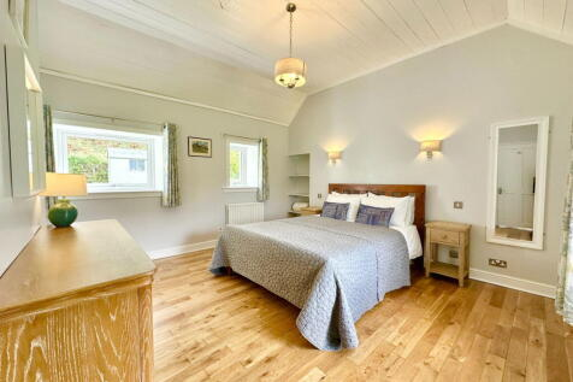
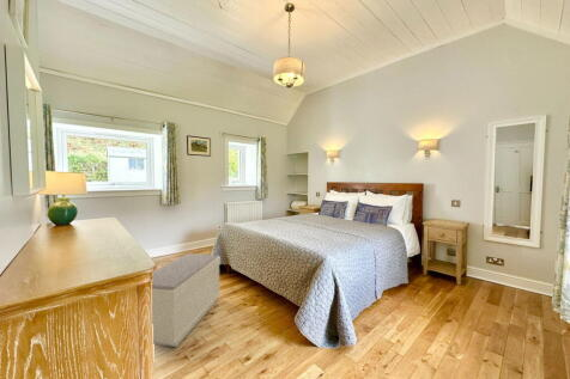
+ bench [151,252,222,348]
